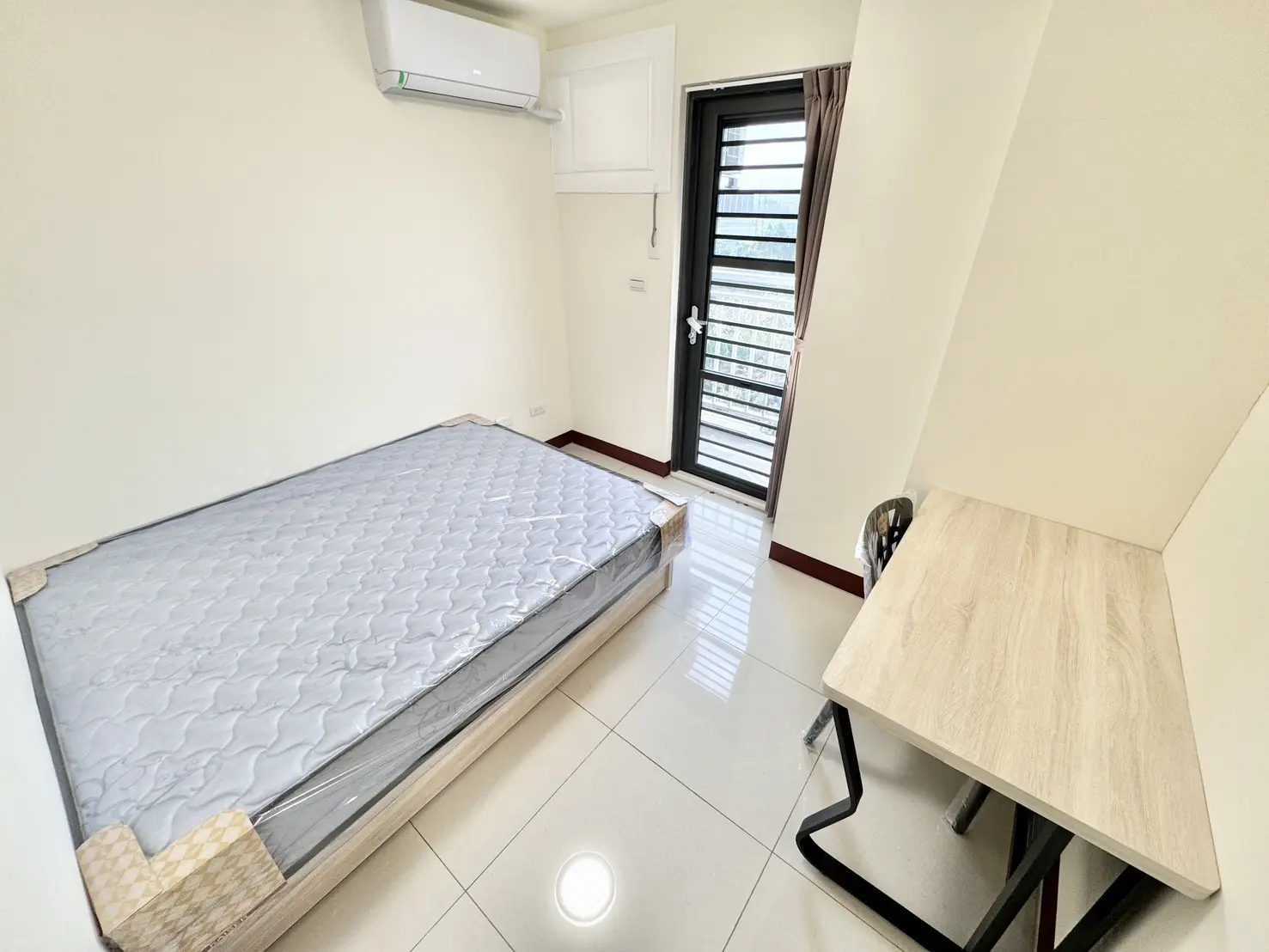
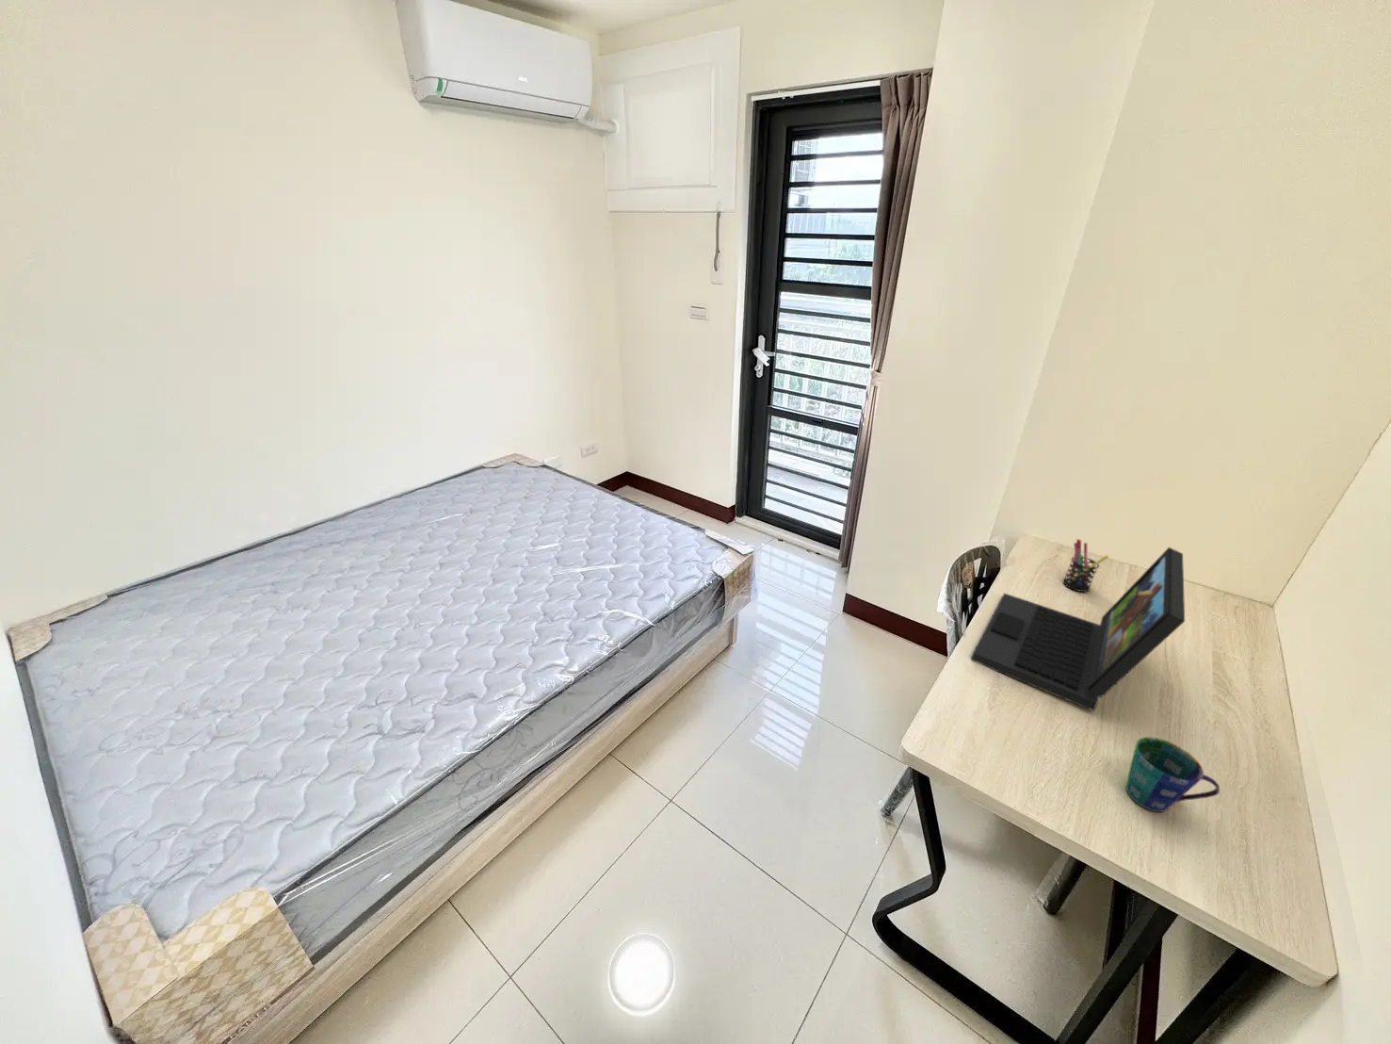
+ cup [1125,736,1220,813]
+ pen holder [1062,538,1109,592]
+ laptop [970,546,1186,713]
